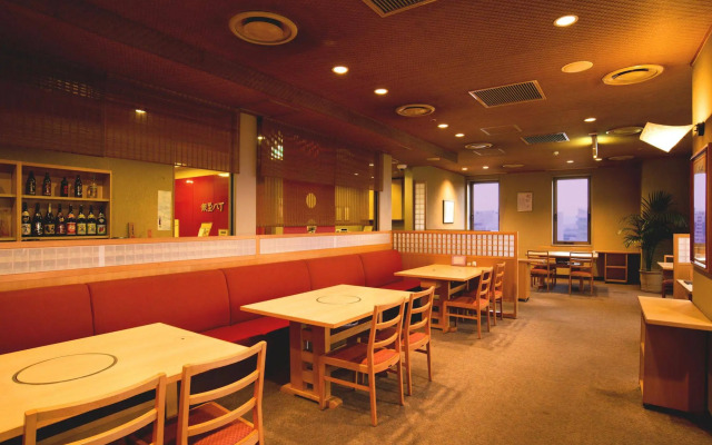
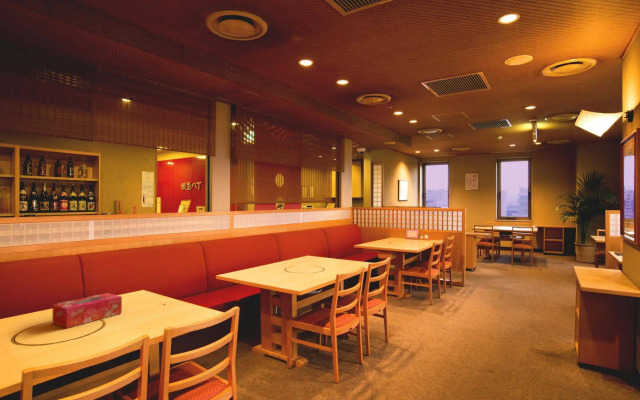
+ tissue box [51,292,123,329]
